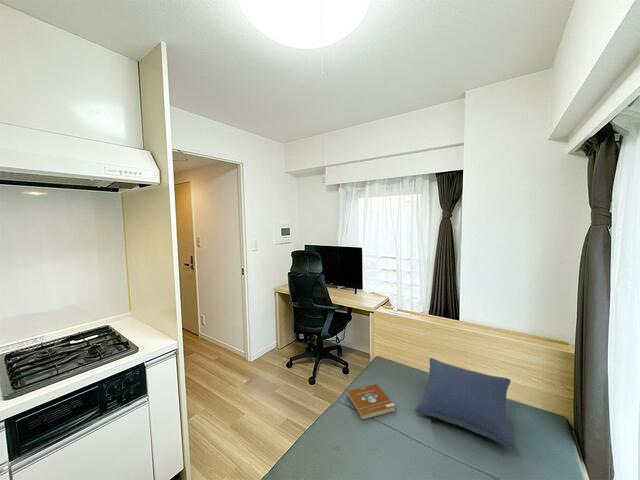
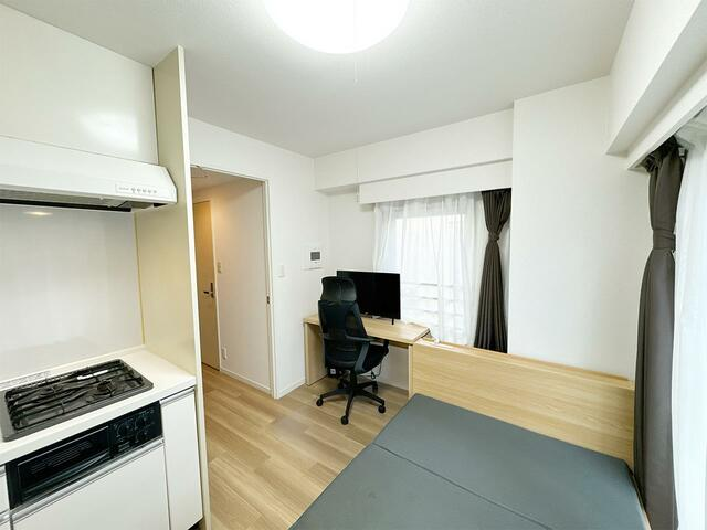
- pillow [414,357,516,450]
- book [346,383,397,421]
